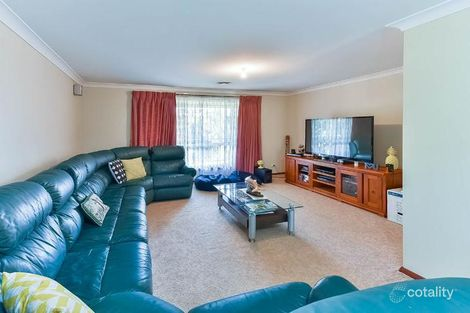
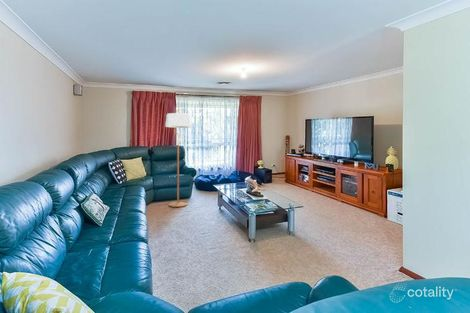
+ floor lamp [164,109,192,208]
